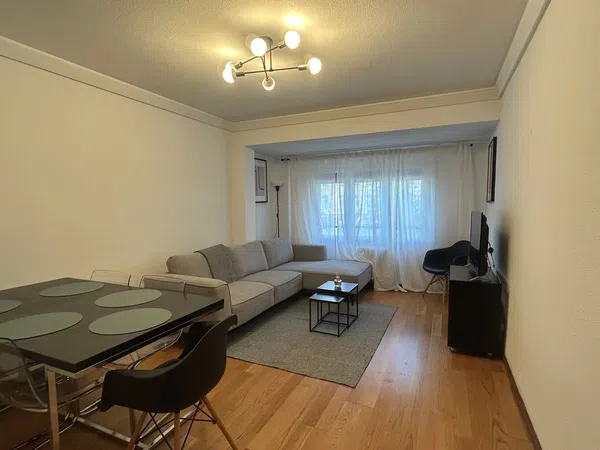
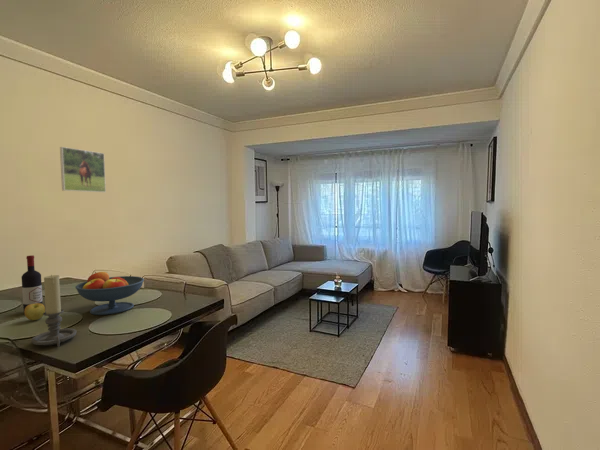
+ candle holder [30,274,77,348]
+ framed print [59,146,107,193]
+ wine bottle [21,254,44,311]
+ apple [23,303,46,321]
+ fruit bowl [74,271,145,316]
